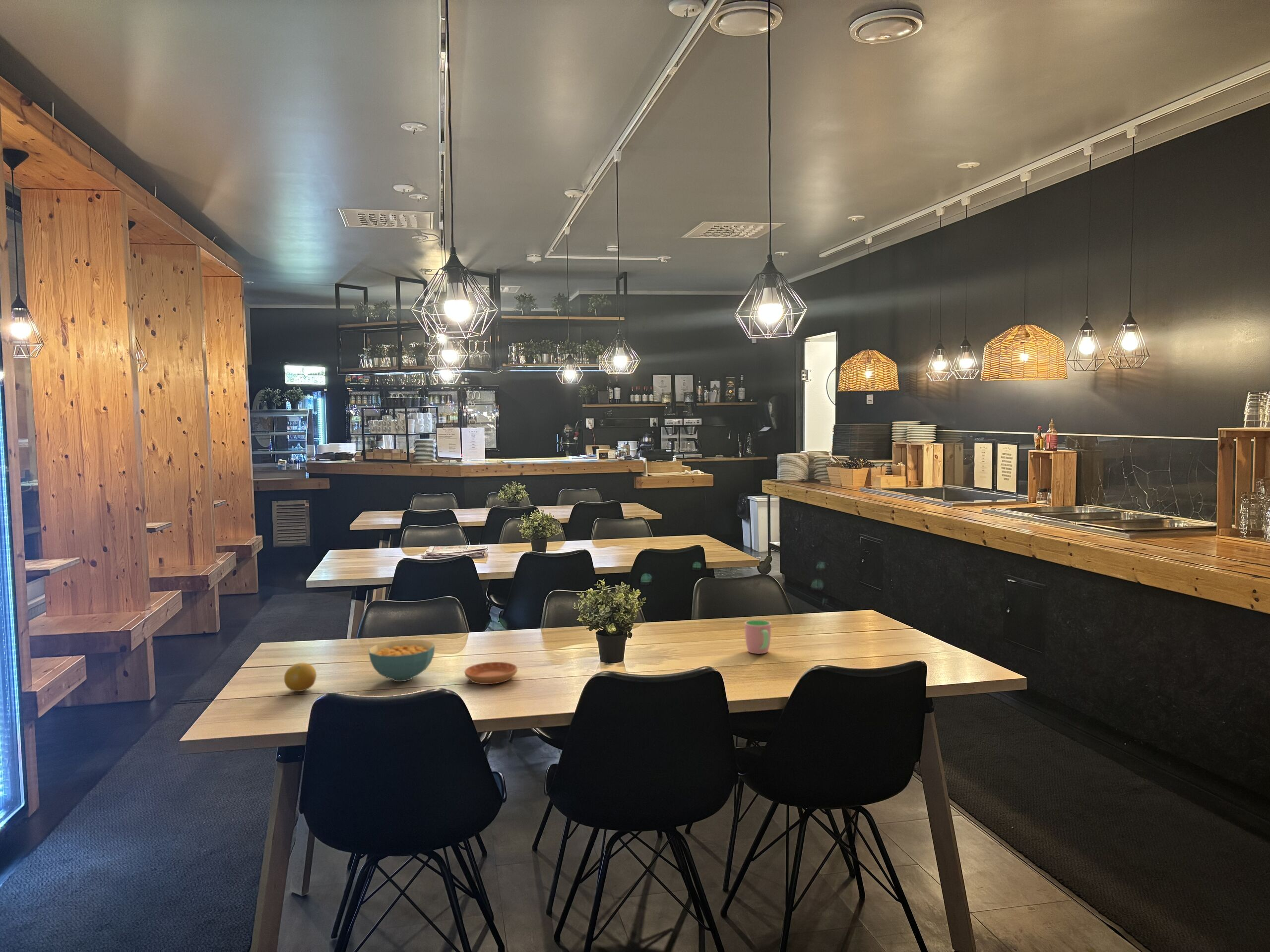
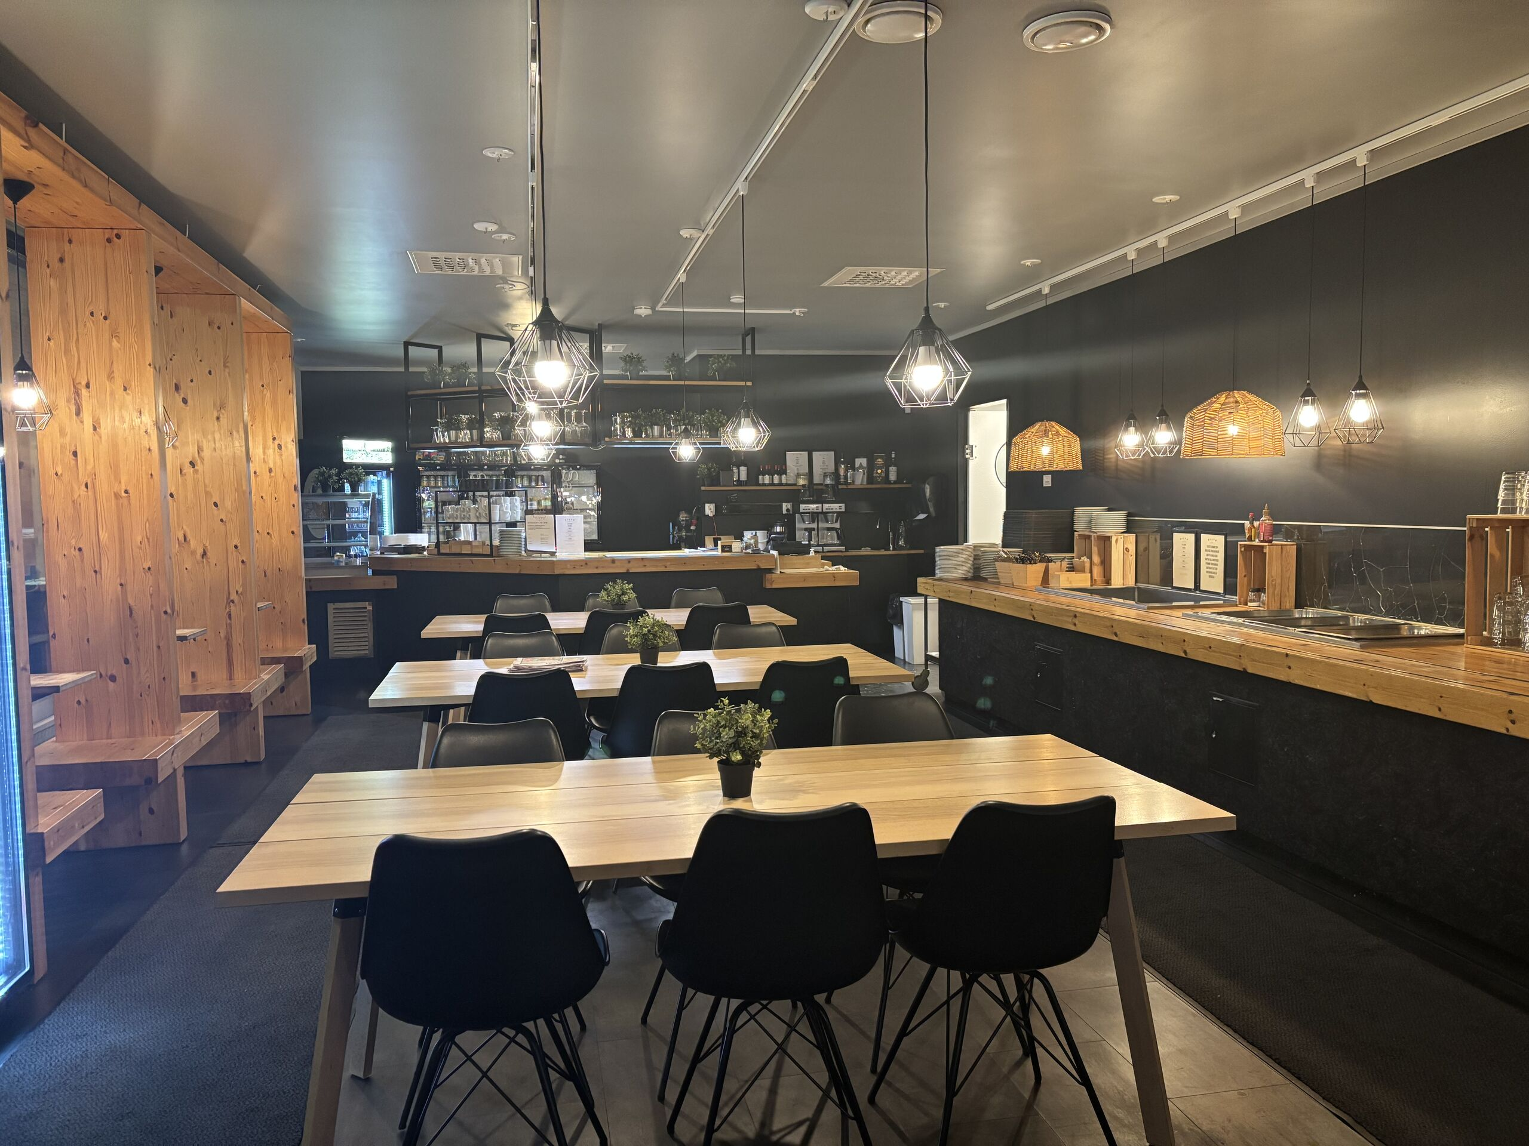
- fruit [284,662,317,692]
- cup [744,619,771,654]
- saucer [464,661,518,685]
- cereal bowl [368,639,436,682]
